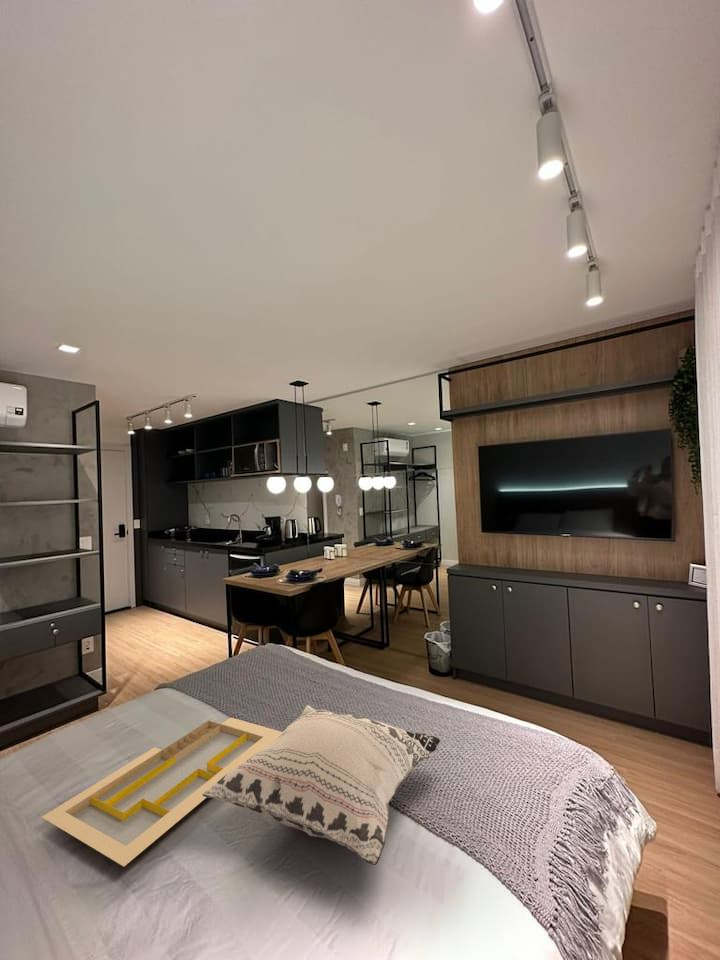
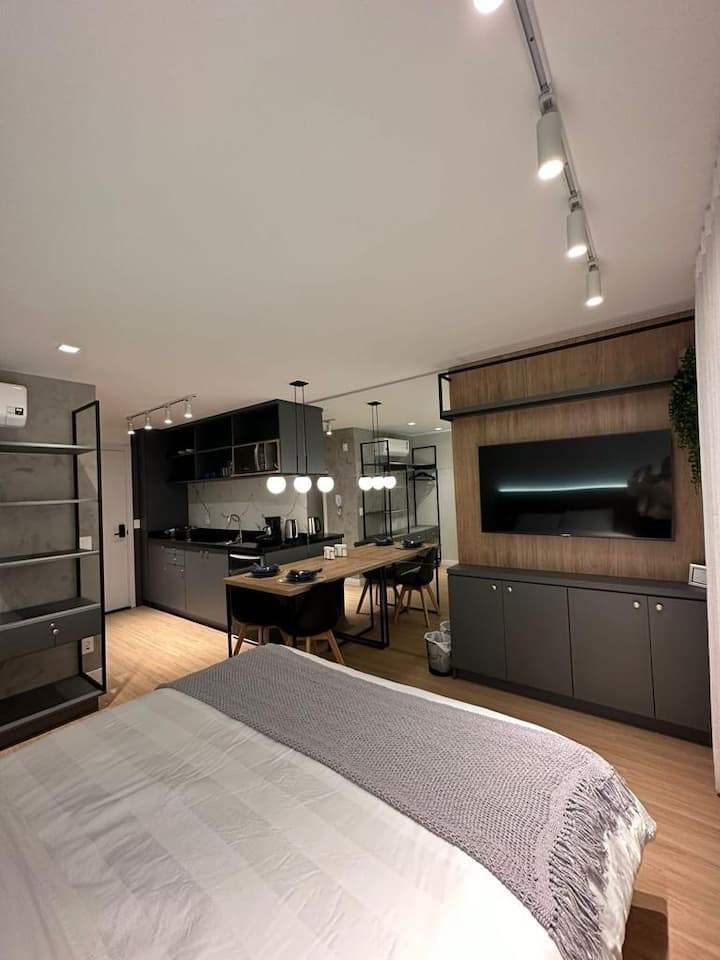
- decorative pillow [202,704,442,867]
- serving tray [41,716,283,867]
